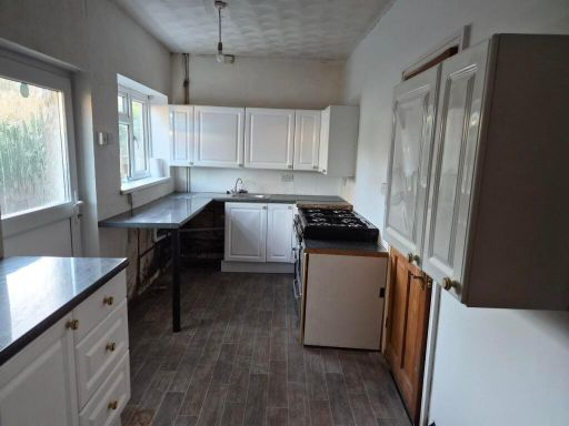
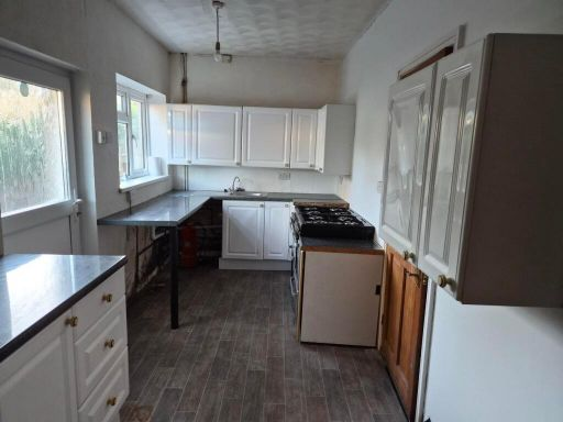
+ fire extinguisher [180,219,207,268]
